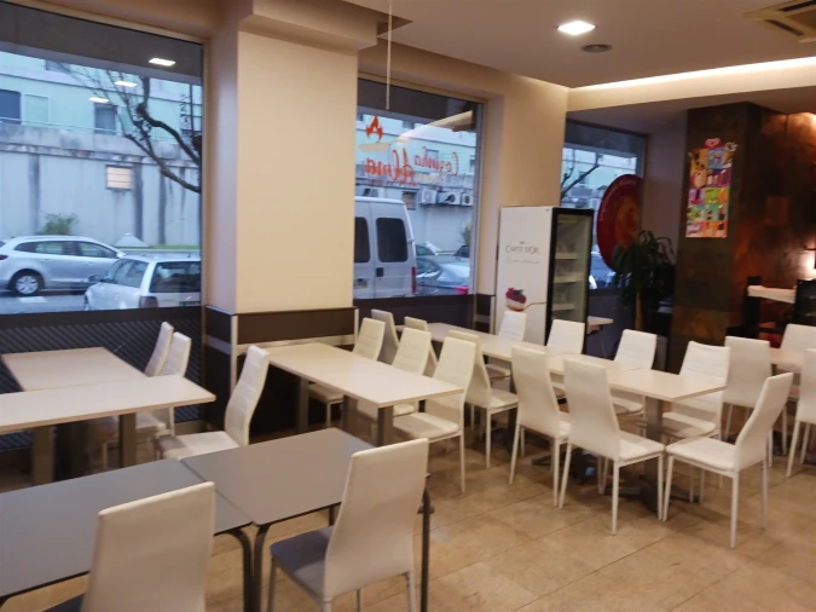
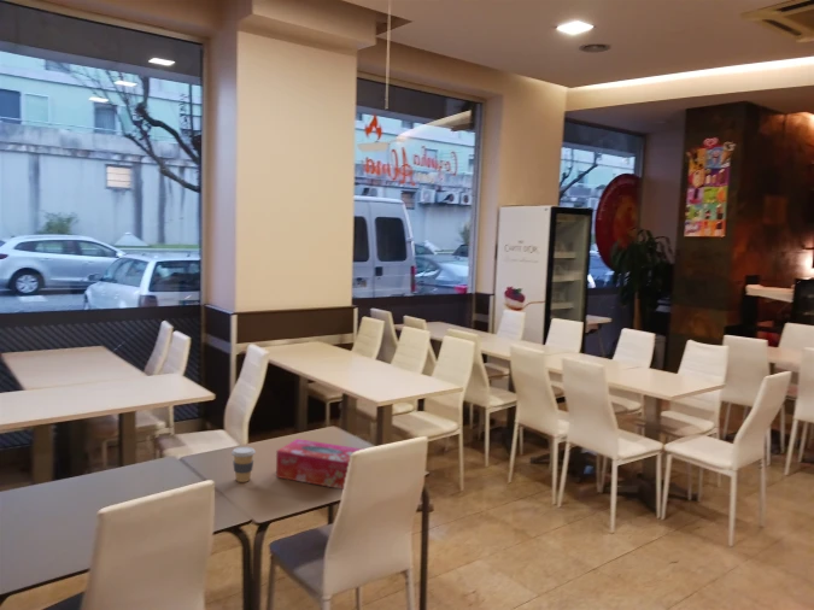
+ tissue box [275,438,364,491]
+ coffee cup [230,446,257,483]
